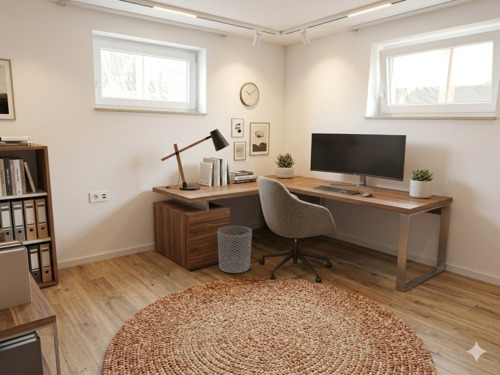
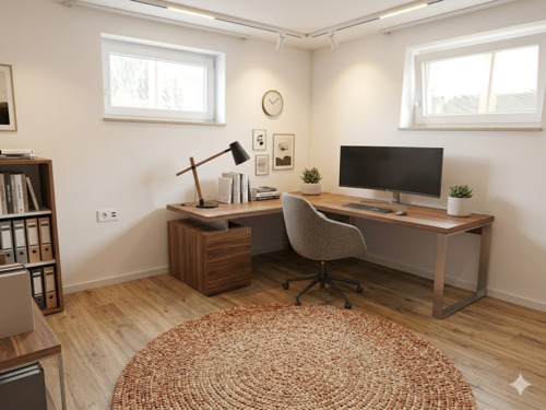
- waste bin [217,225,253,274]
